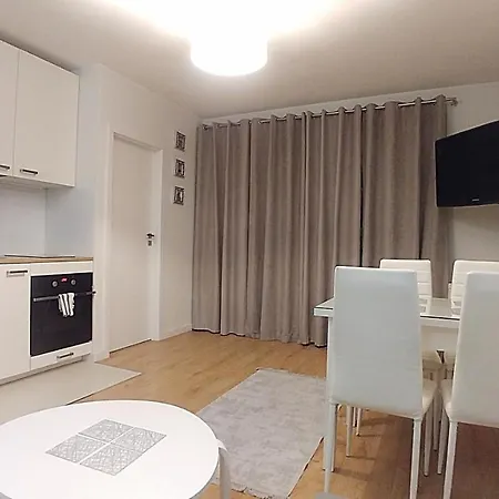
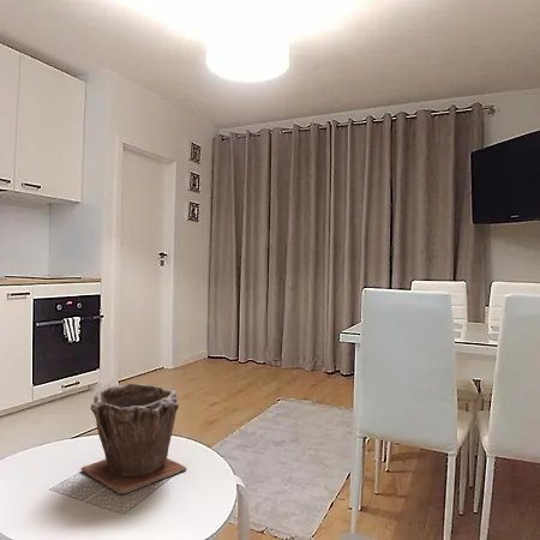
+ plant pot [80,383,188,496]
